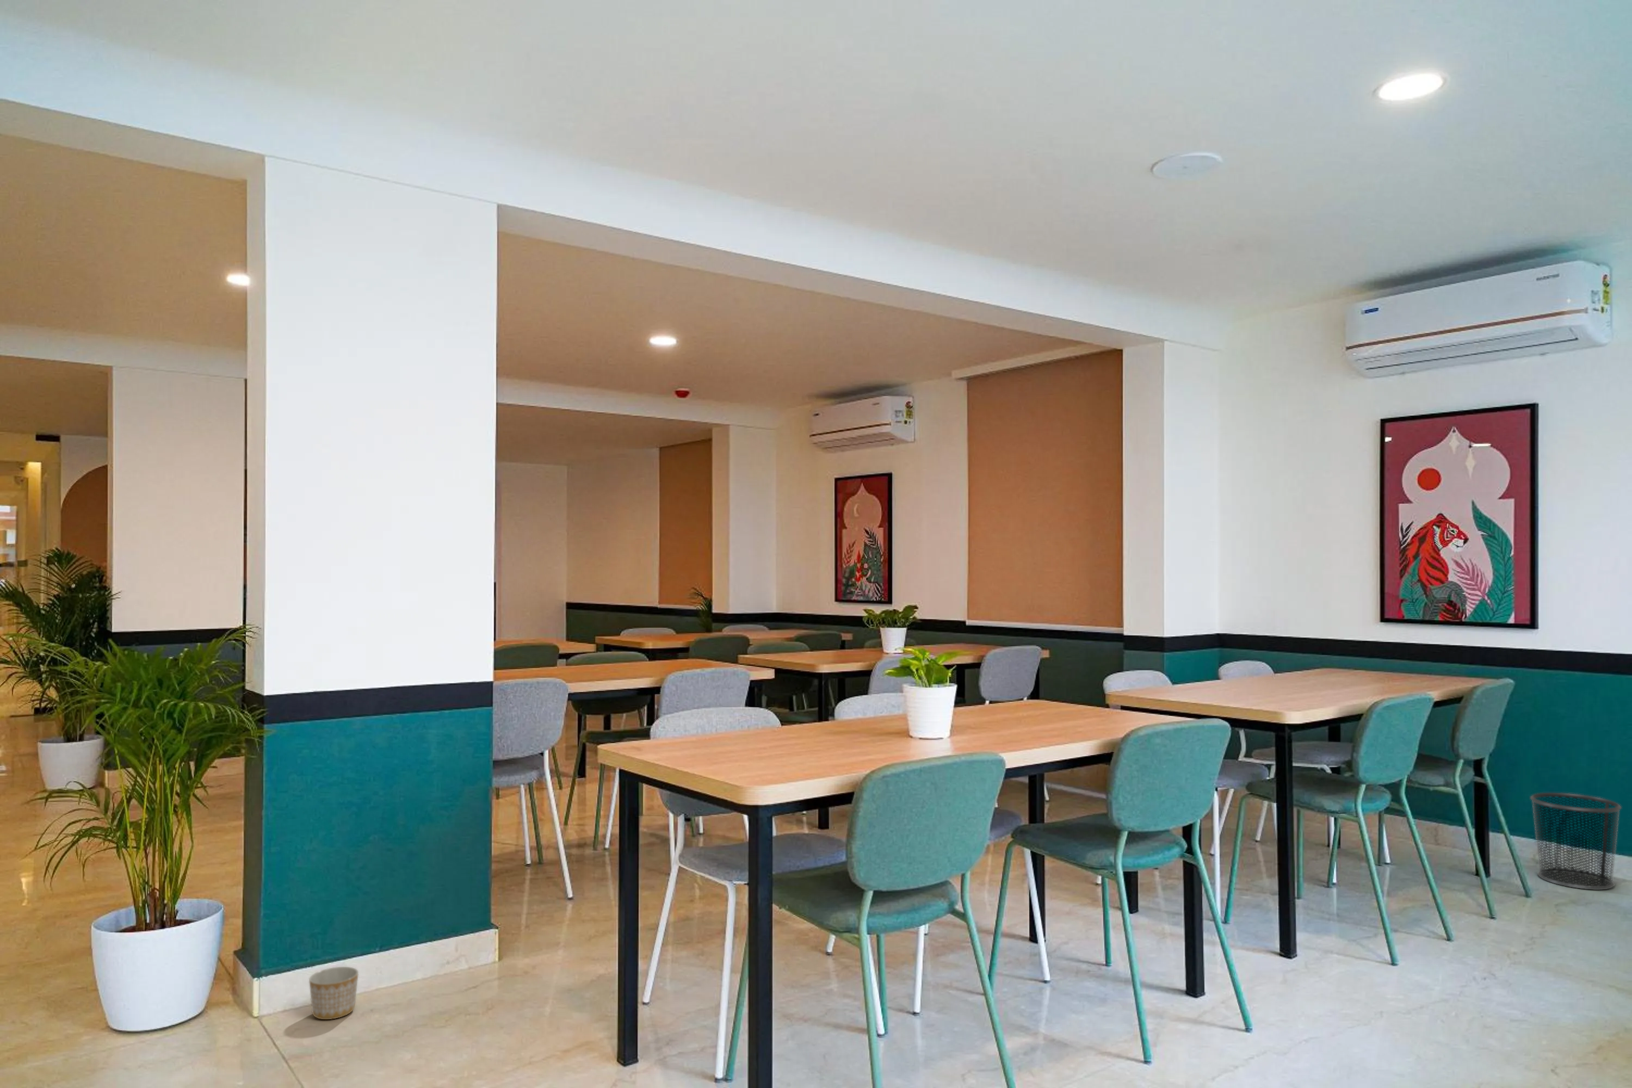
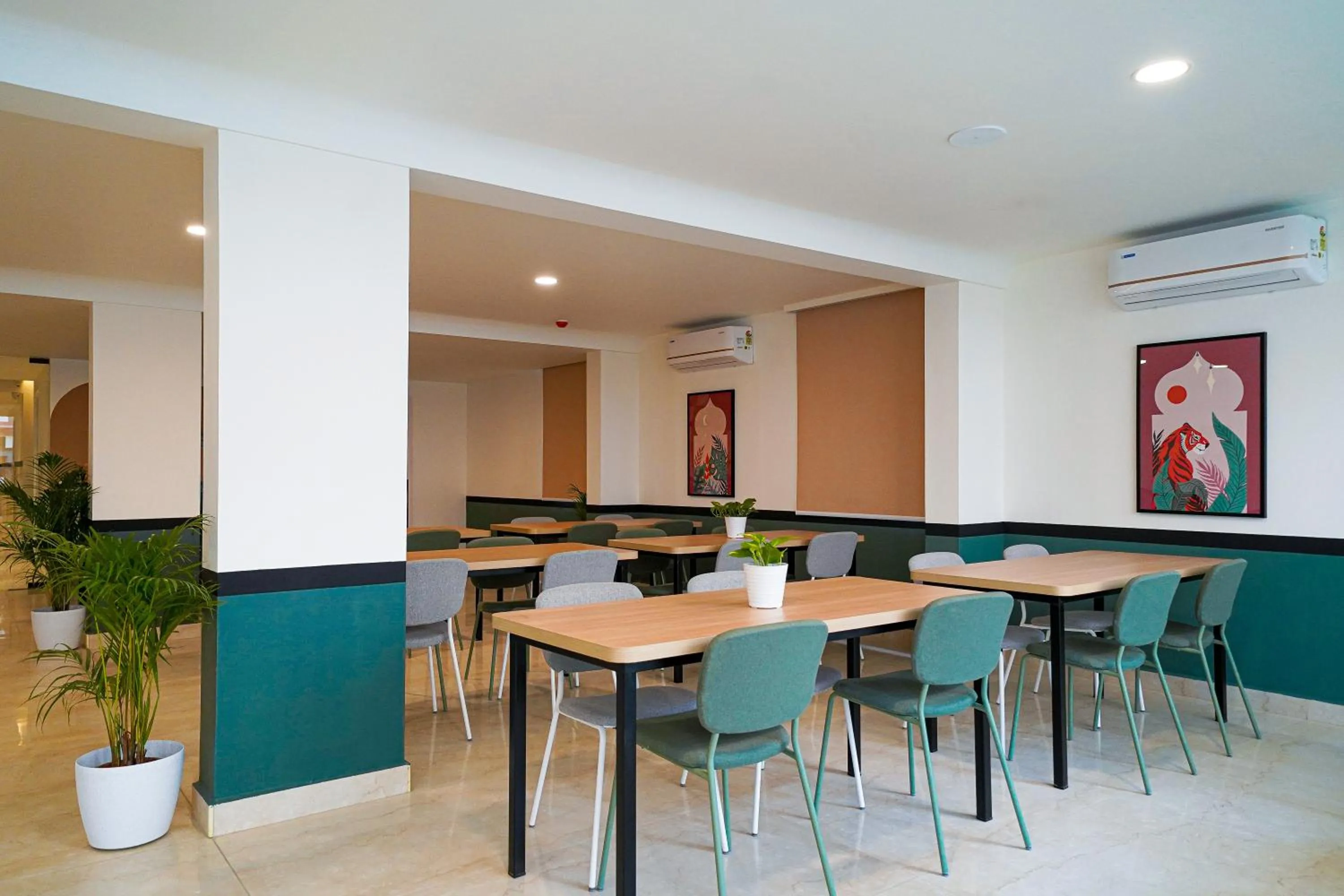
- planter [308,967,359,1020]
- waste bin [1530,792,1622,890]
